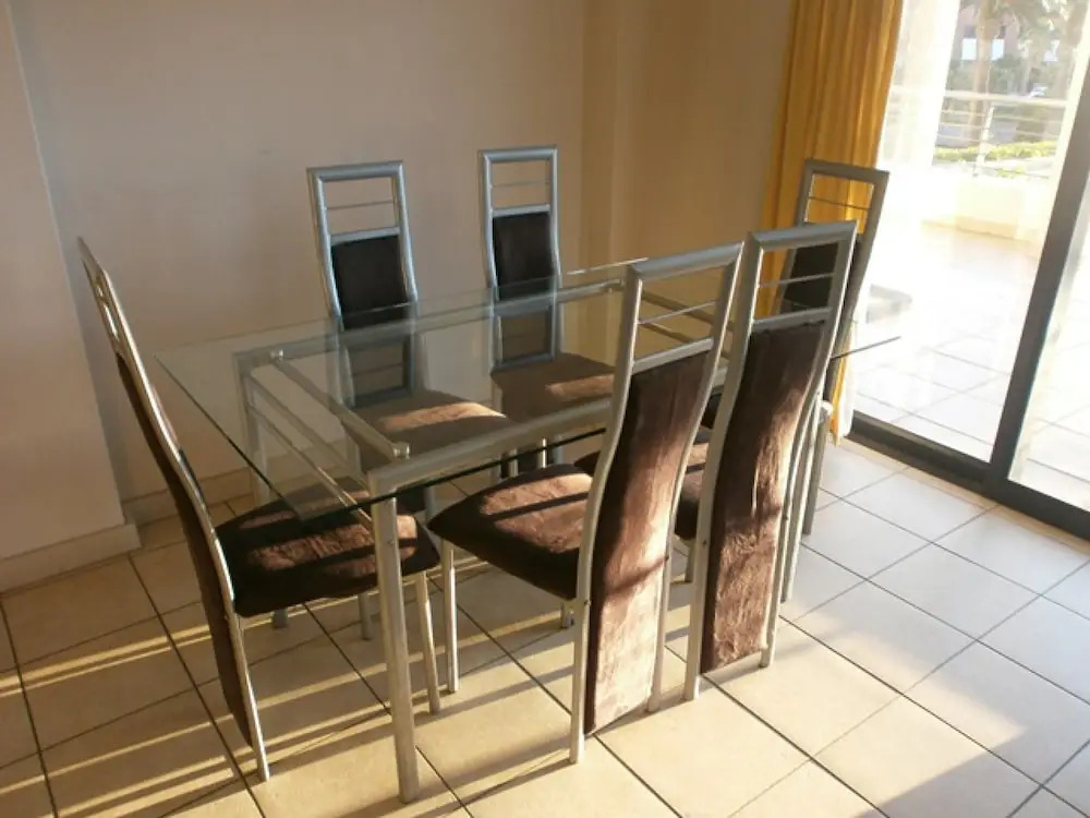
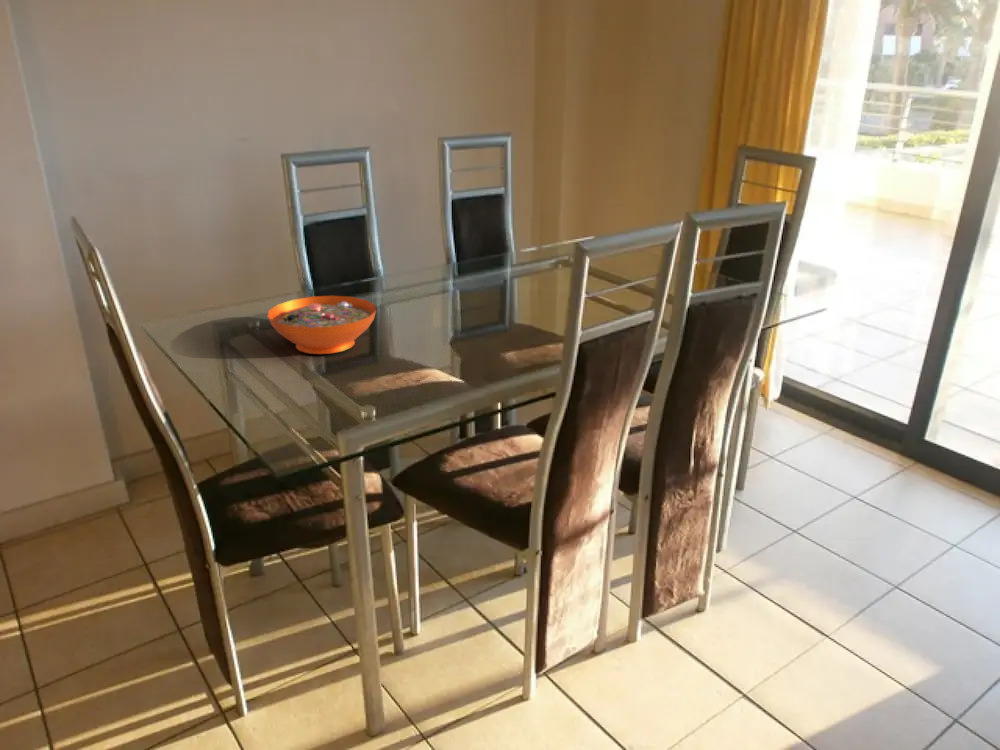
+ decorative bowl [267,295,377,355]
